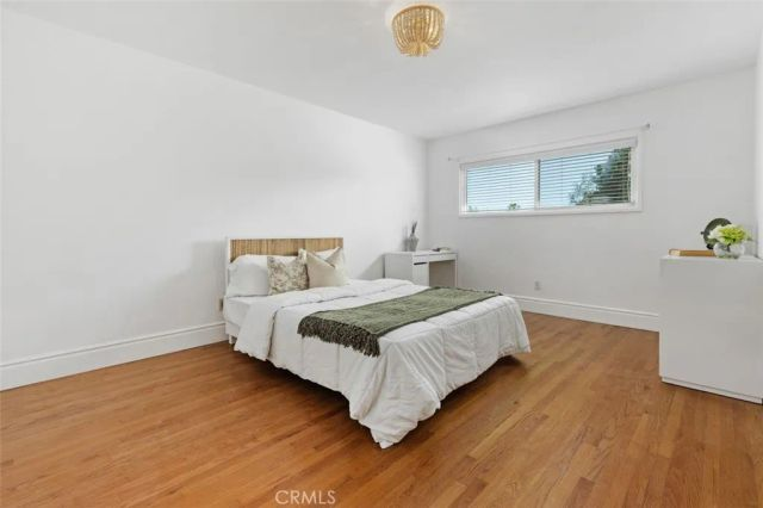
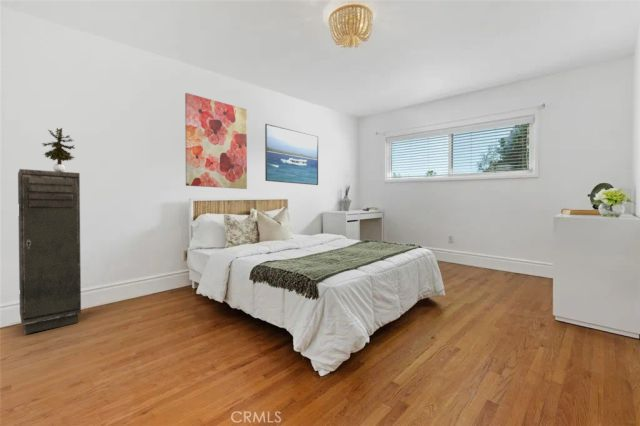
+ wall art [184,92,248,190]
+ potted plant [41,127,76,172]
+ storage cabinet [17,168,82,335]
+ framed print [264,123,319,186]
